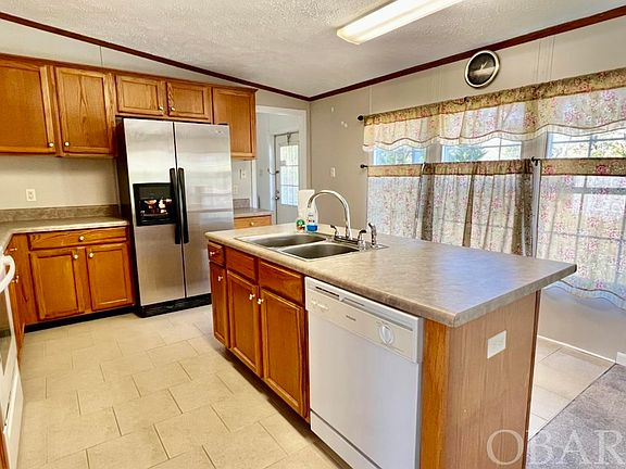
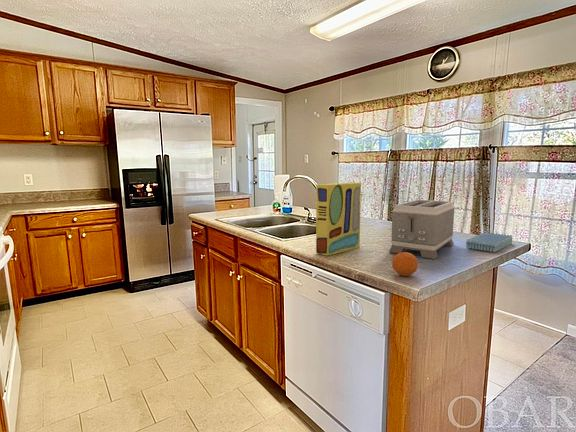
+ toaster [388,199,455,260]
+ fruit [391,251,419,277]
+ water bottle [465,231,513,253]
+ cereal box [315,181,362,257]
